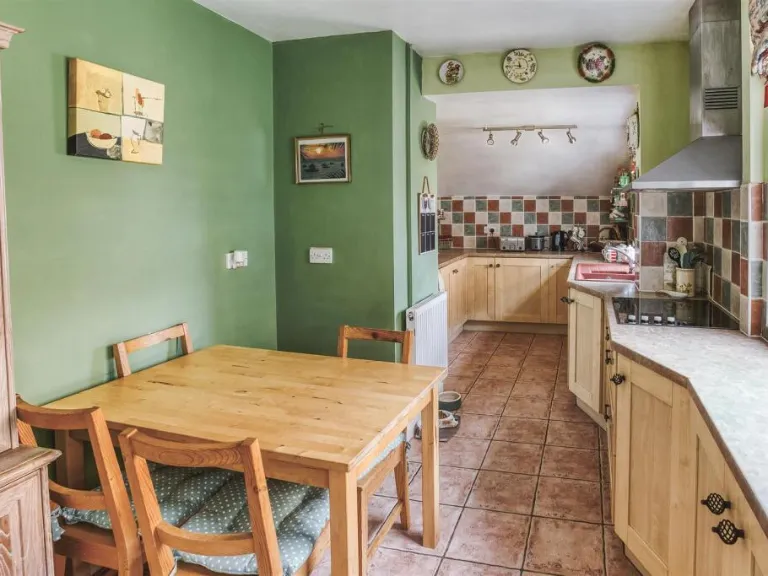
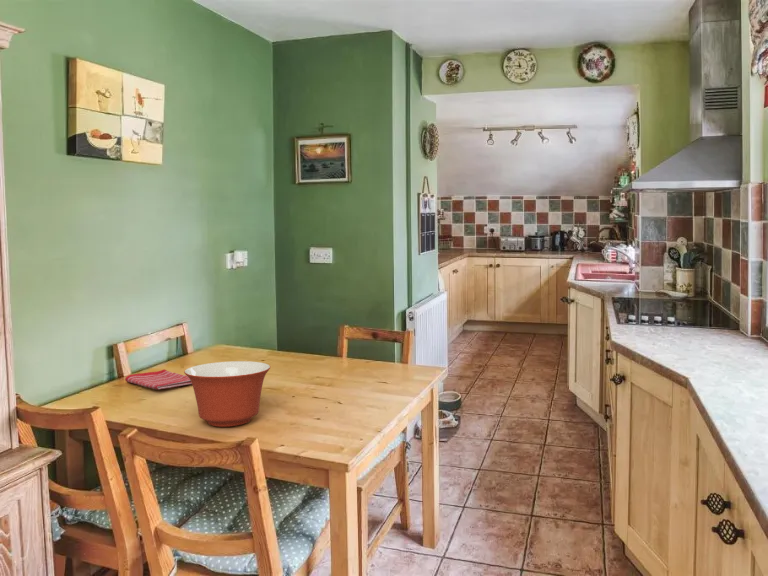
+ mixing bowl [183,360,271,428]
+ dish towel [124,368,192,390]
